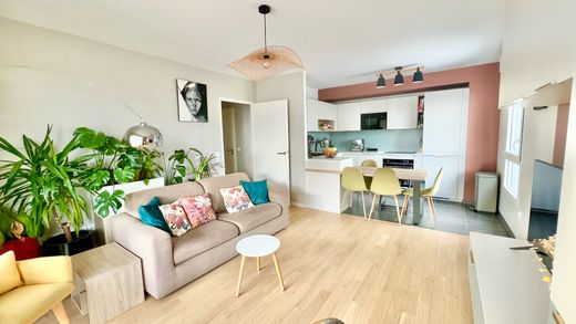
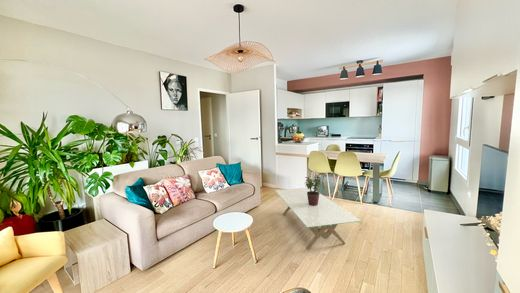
+ potted plant [304,174,322,206]
+ coffee table [274,187,362,250]
